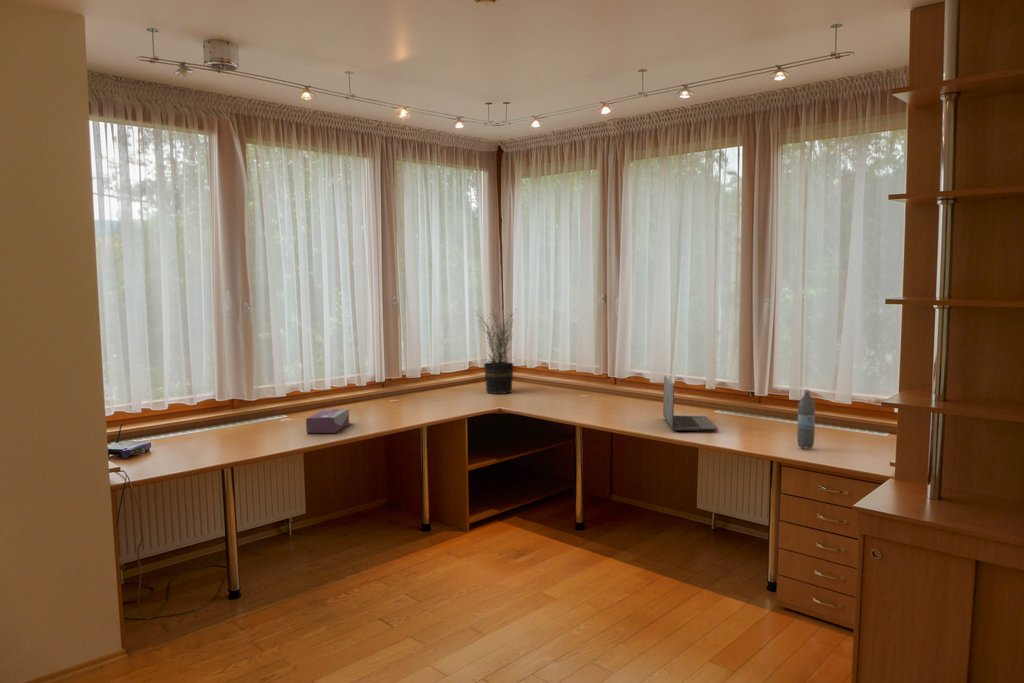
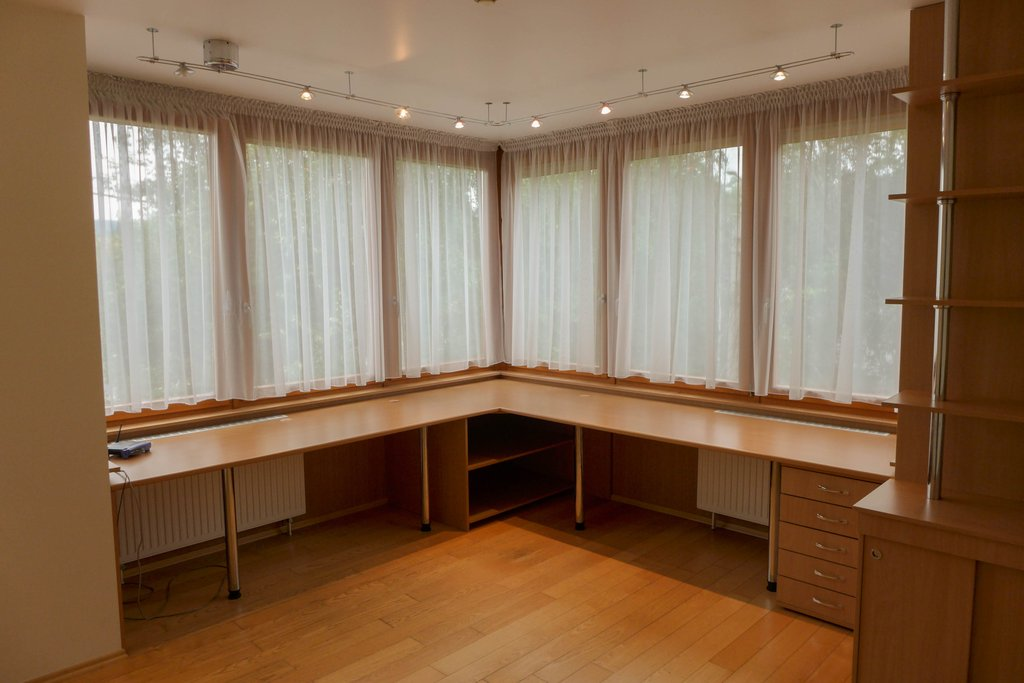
- tissue box [305,408,350,434]
- laptop [662,375,719,432]
- water bottle [796,388,816,450]
- potted plant [472,306,516,395]
